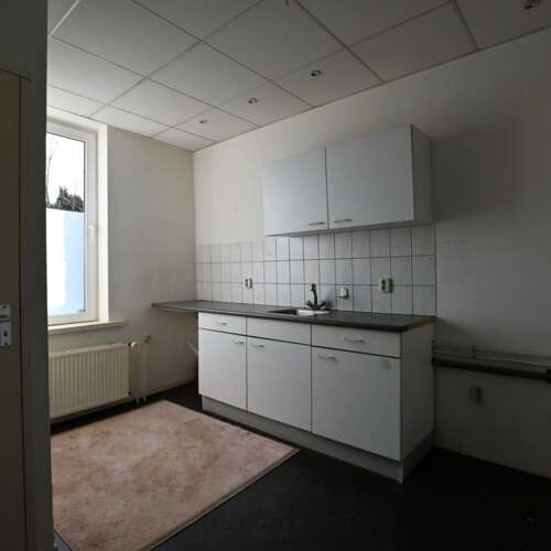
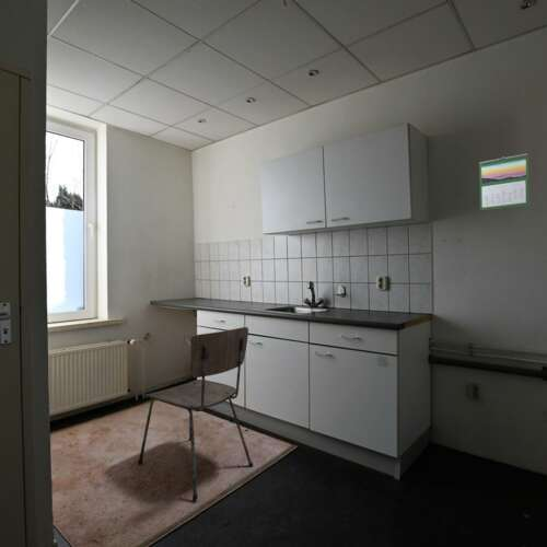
+ calendar [478,153,531,211]
+ dining chair [137,326,254,501]
